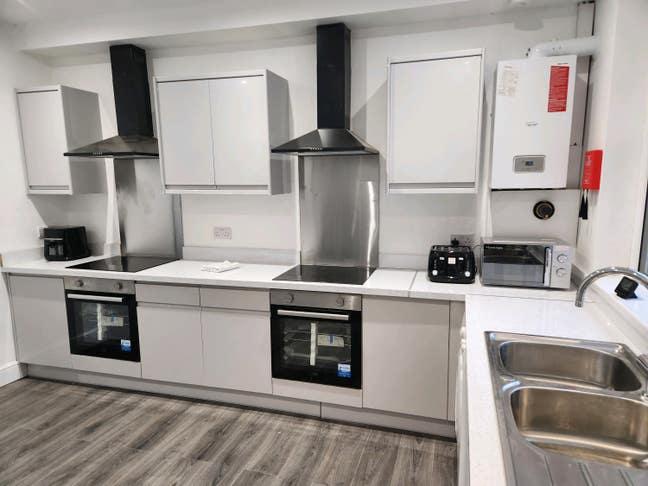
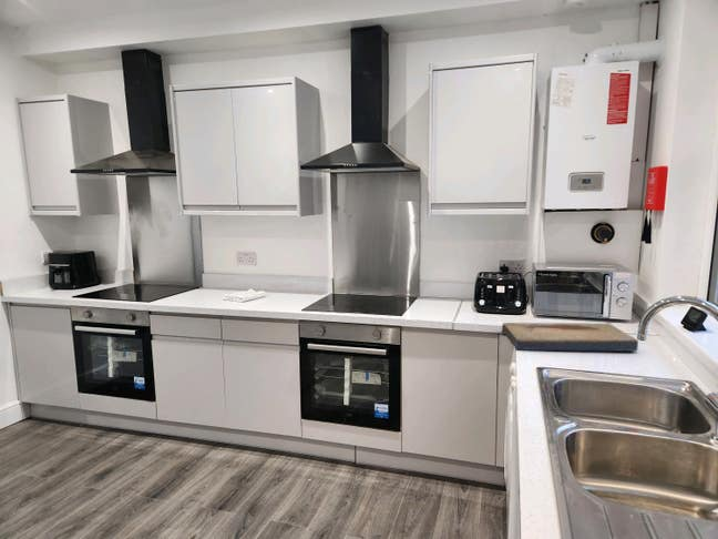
+ fish fossil [501,322,639,353]
